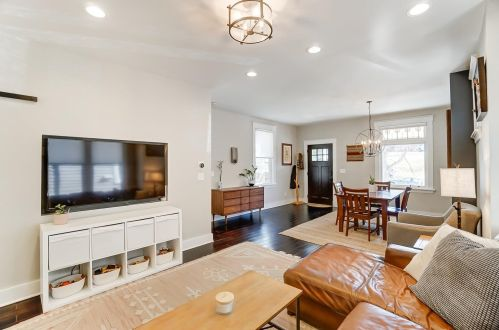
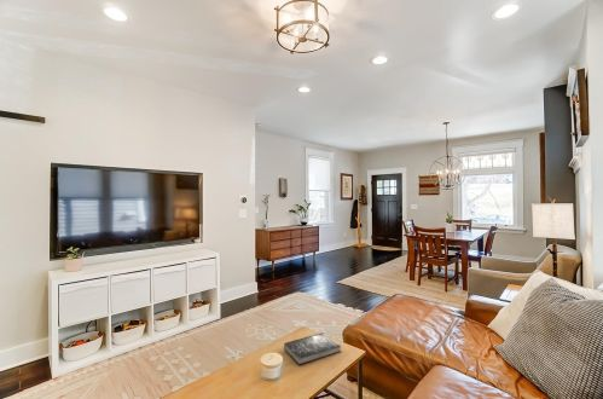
+ book [283,331,342,365]
